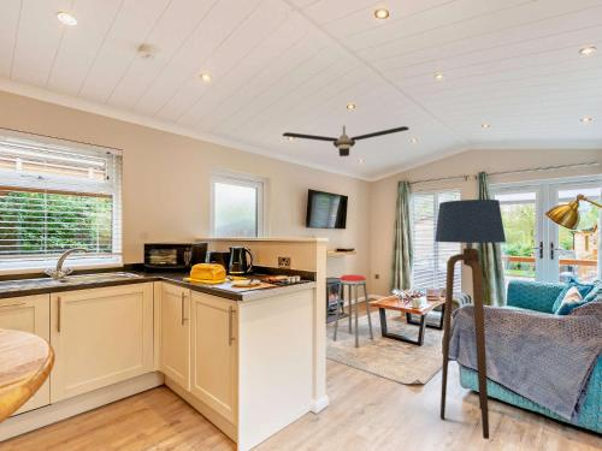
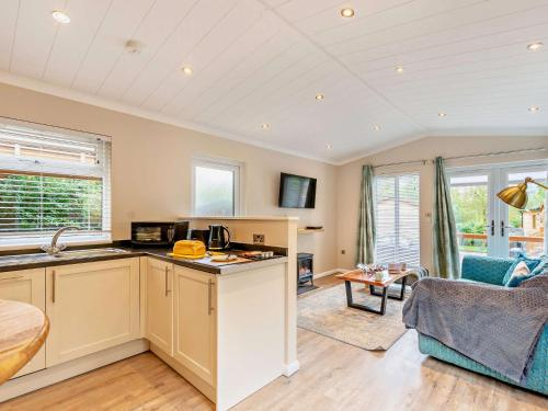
- ceiling fan [282,125,411,158]
- floor lamp [433,198,507,440]
- music stool [332,274,374,349]
